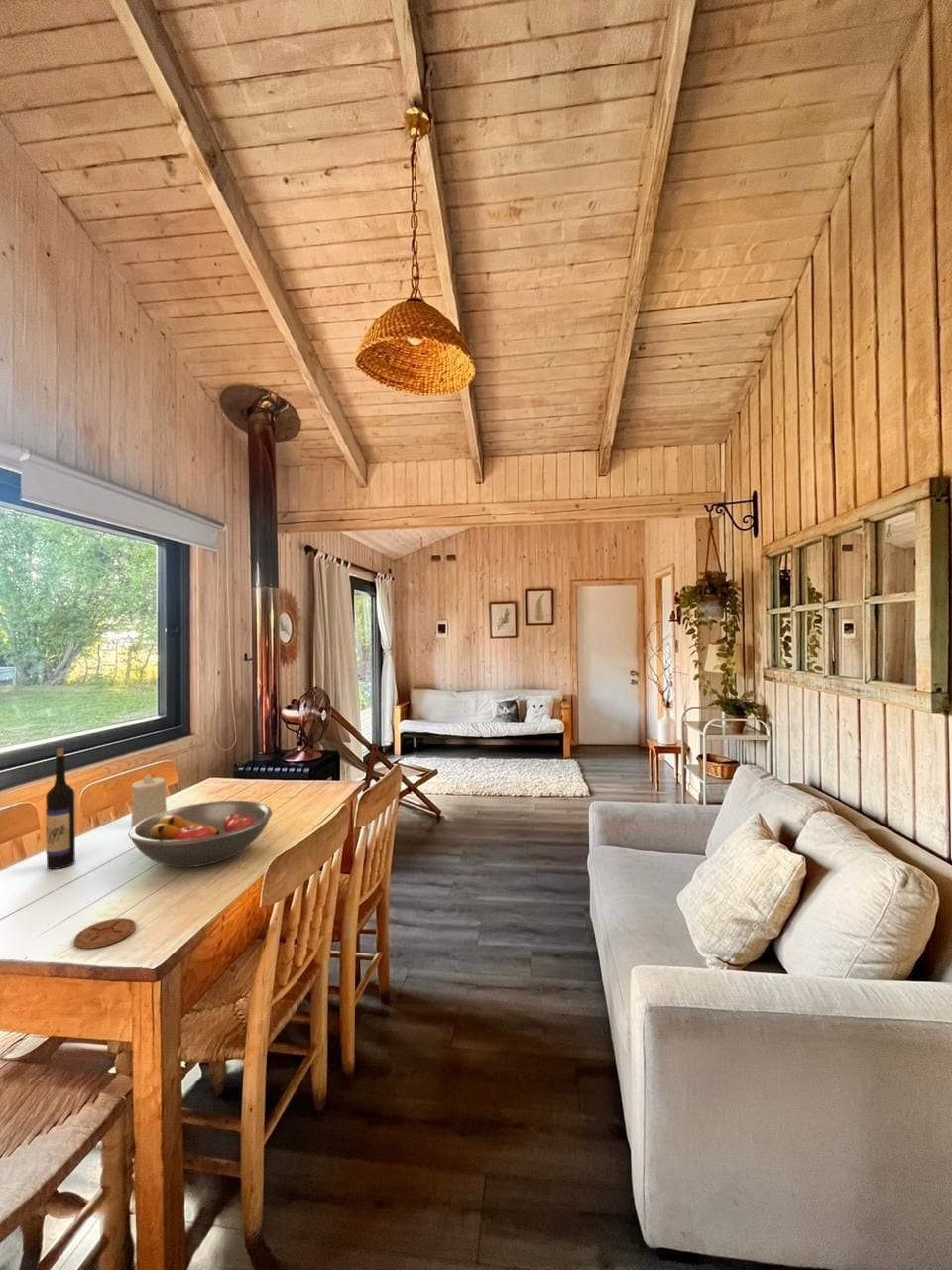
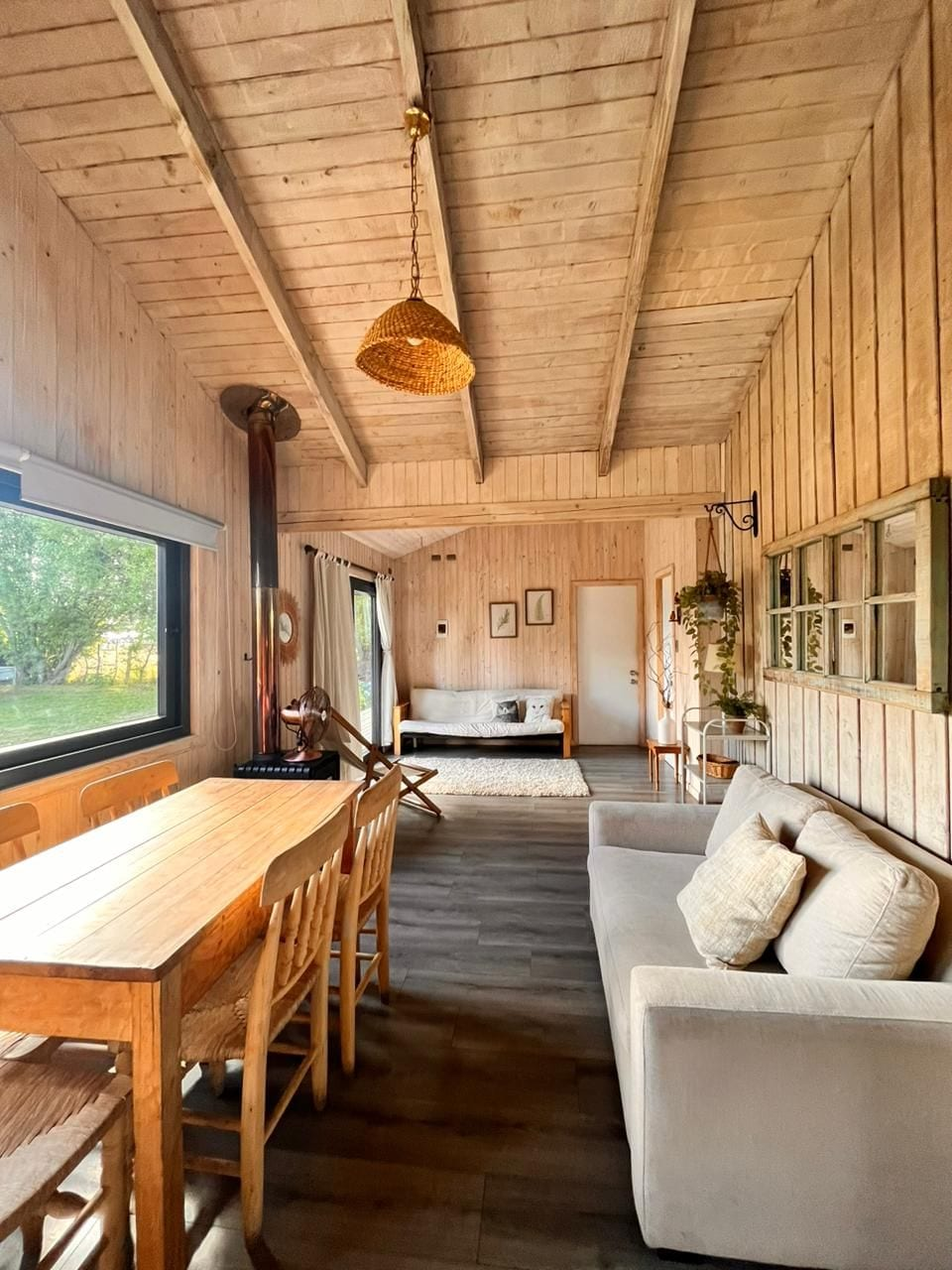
- wine bottle [45,747,76,870]
- coaster [73,917,137,950]
- fruit bowl [128,800,273,868]
- candle [131,773,168,826]
